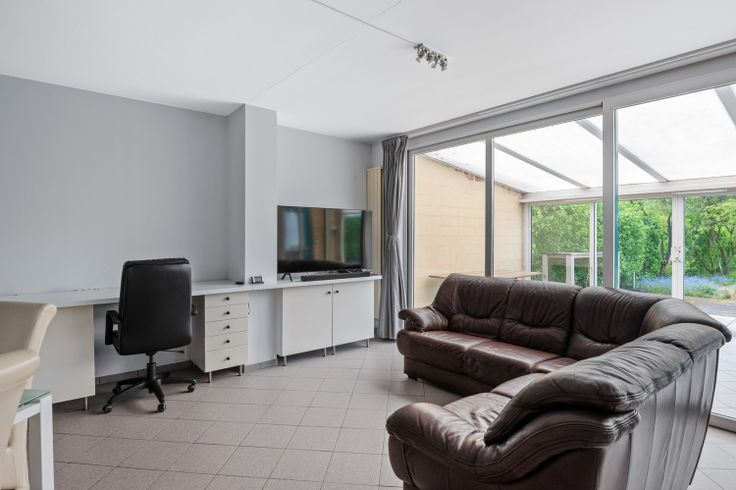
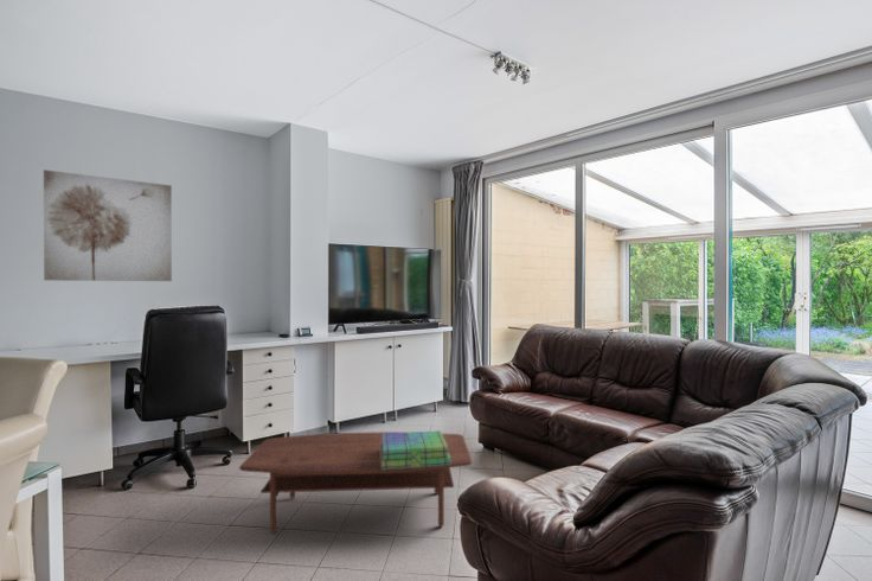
+ coffee table [238,430,474,534]
+ wall art [43,168,173,282]
+ stack of books [380,429,451,470]
